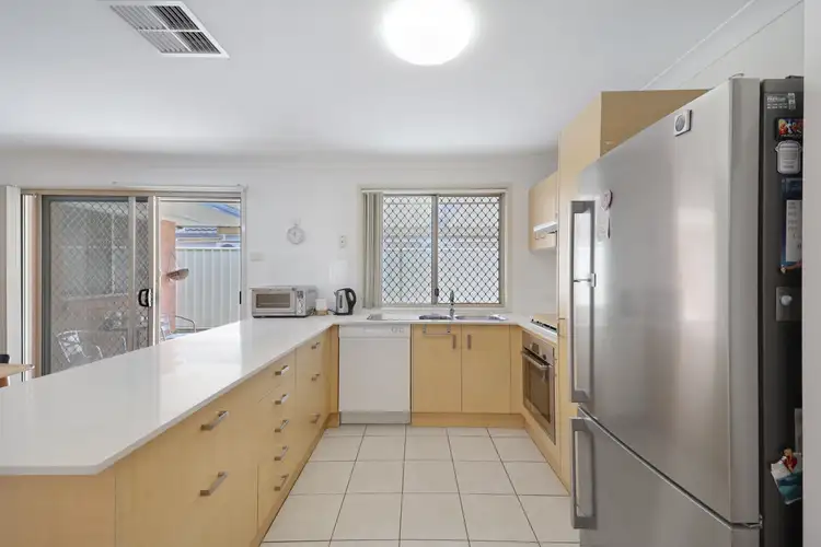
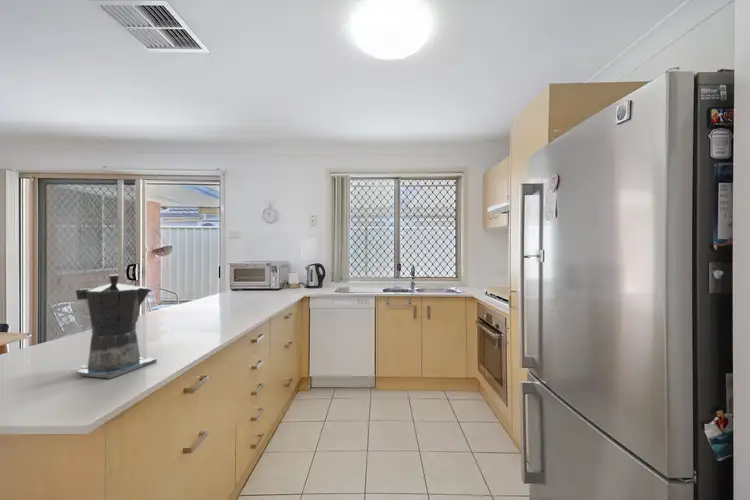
+ coffee maker [70,273,158,380]
